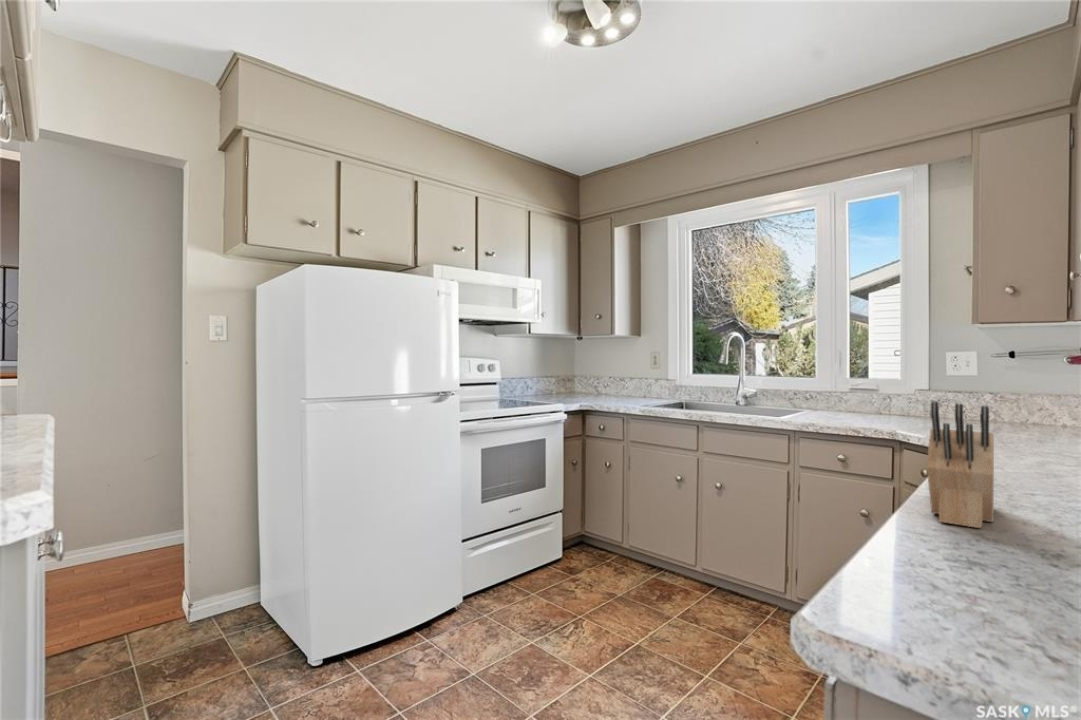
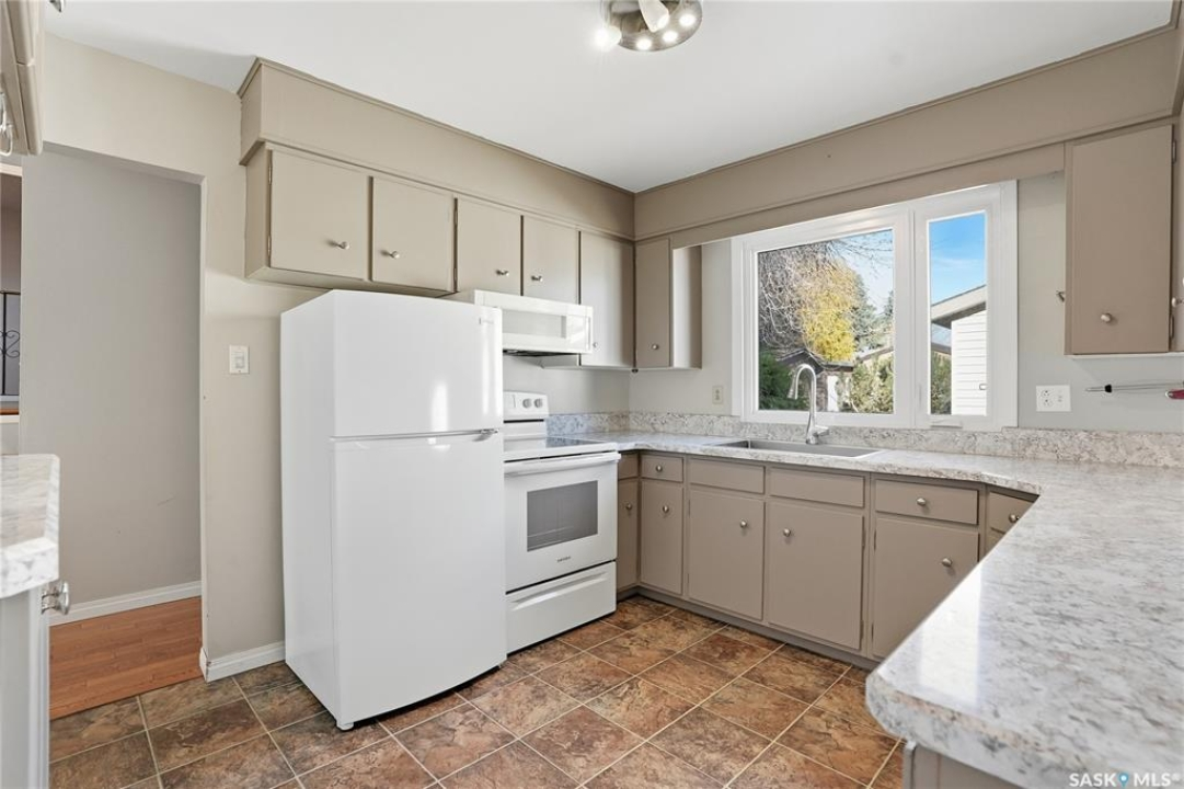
- knife block [926,400,995,529]
